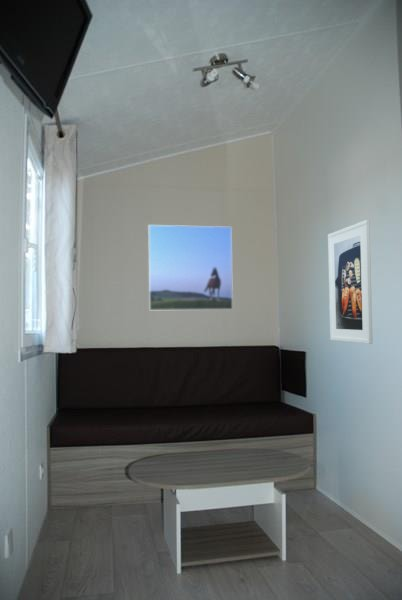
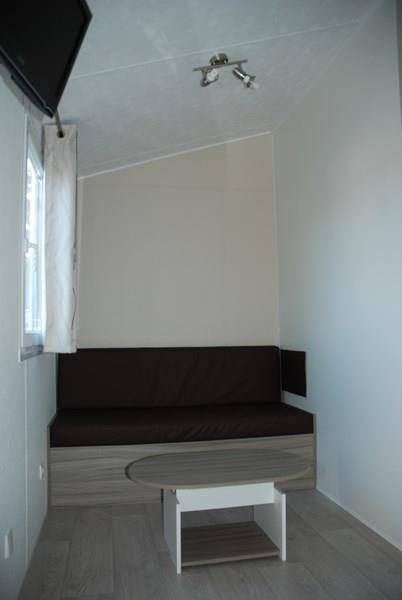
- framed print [147,224,234,311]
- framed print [327,219,374,345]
